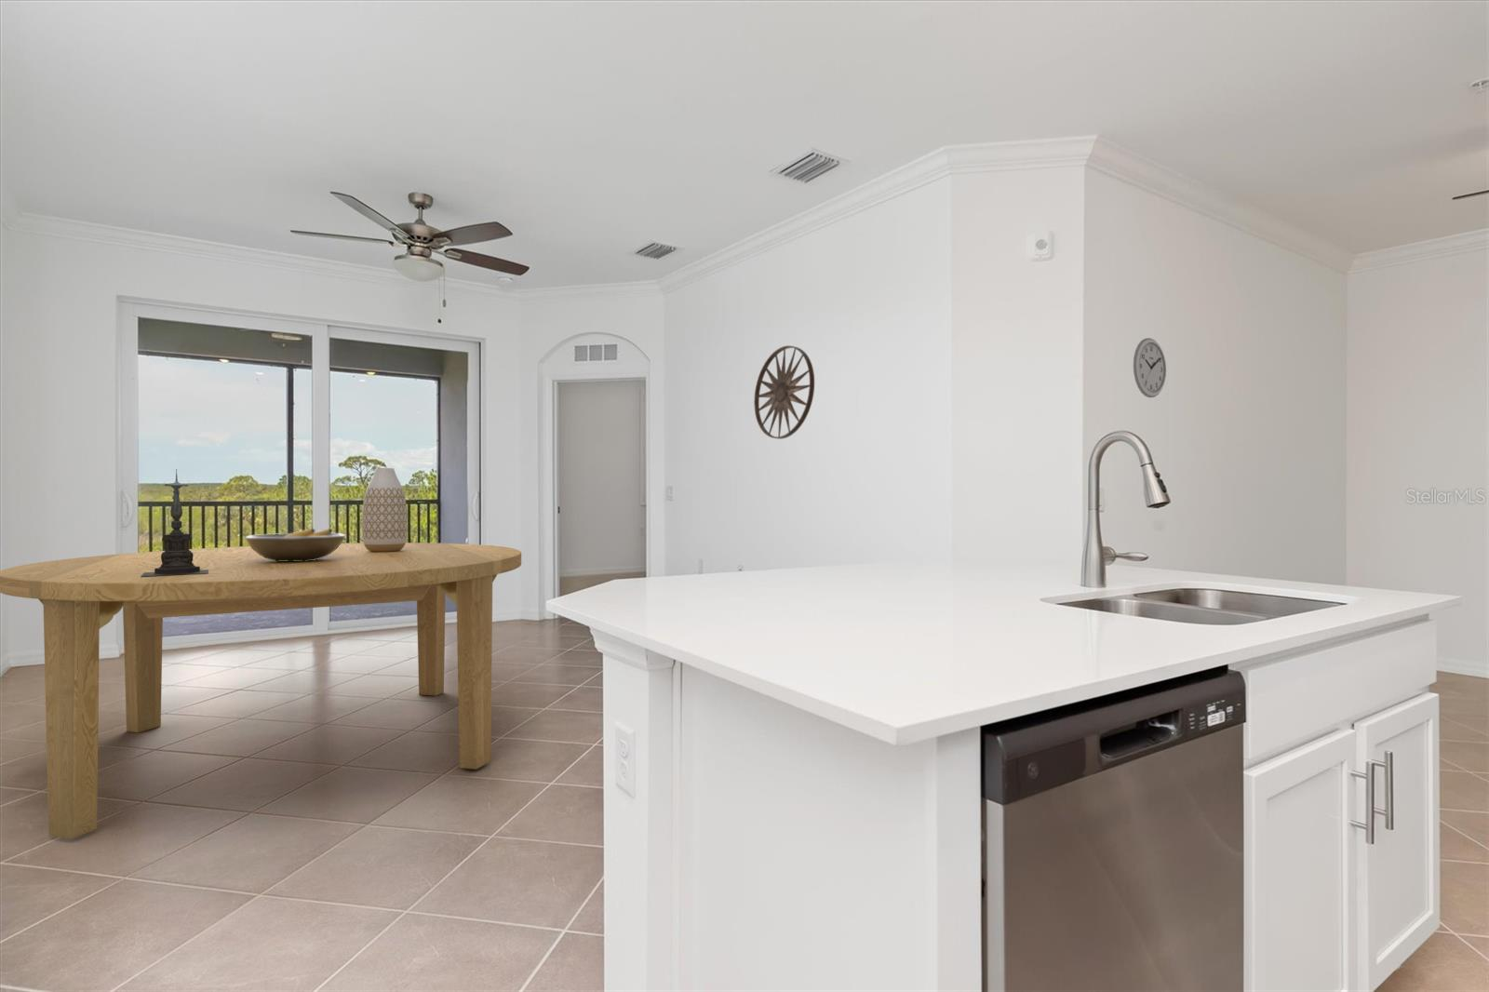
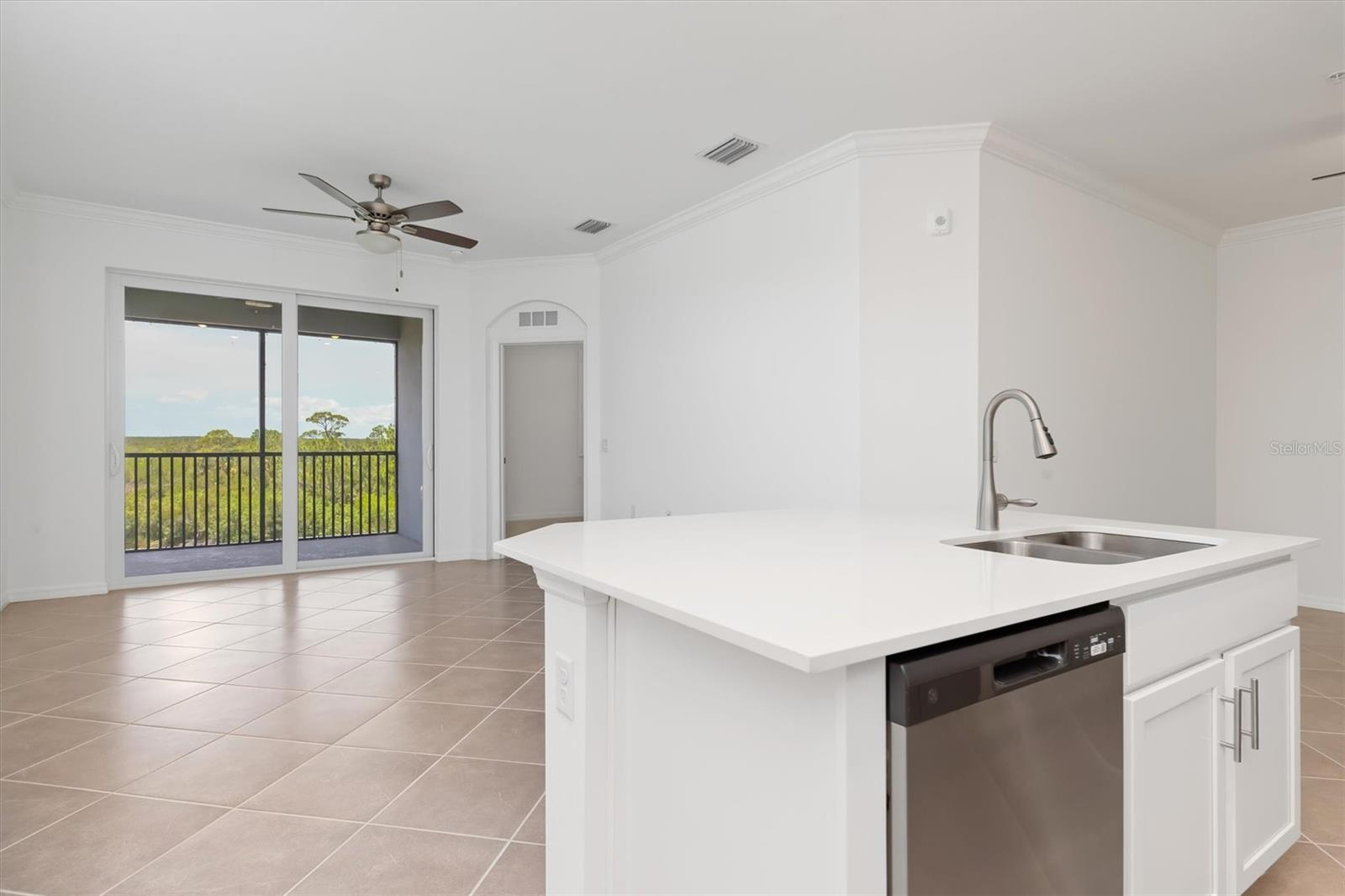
- candle holder [141,468,208,577]
- fruit bowl [244,528,348,561]
- wall clock [1133,337,1167,399]
- vase [361,467,407,551]
- wall art [753,345,815,441]
- dining table [0,541,523,839]
